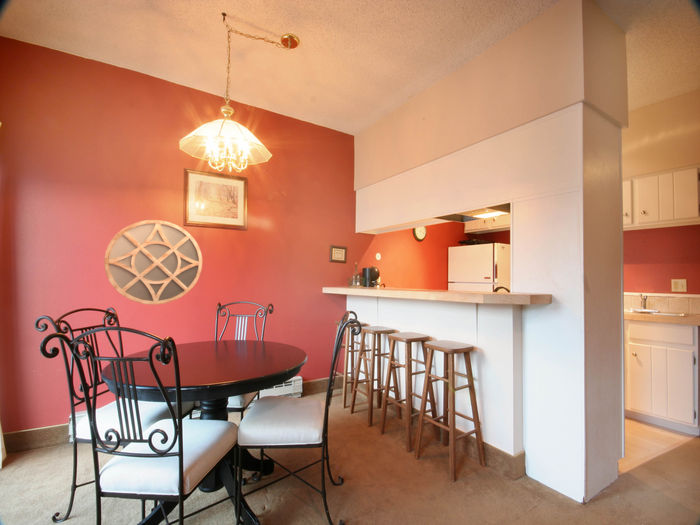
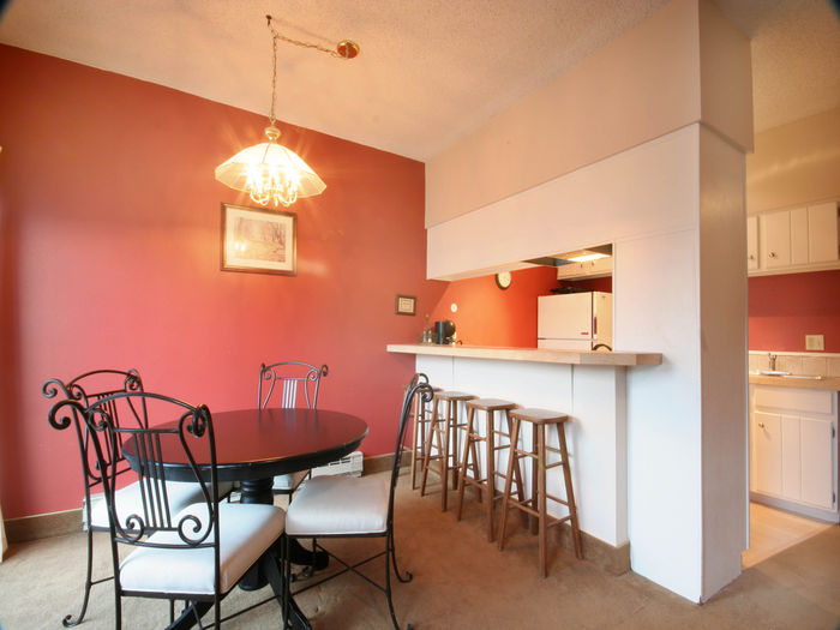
- home mirror [103,219,203,306]
